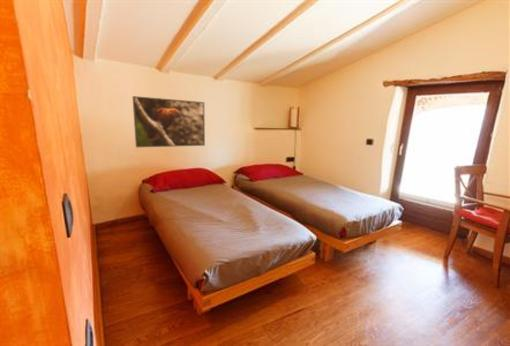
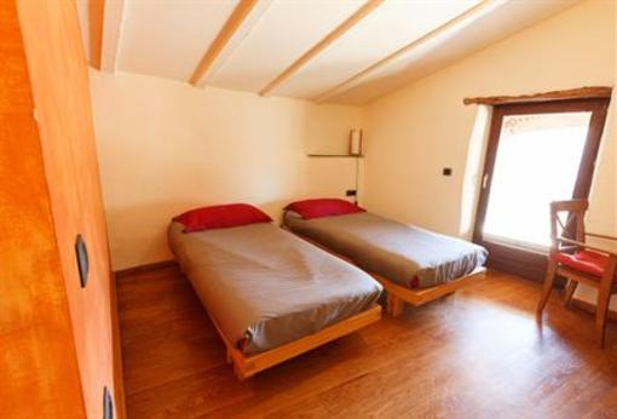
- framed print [132,95,206,148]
